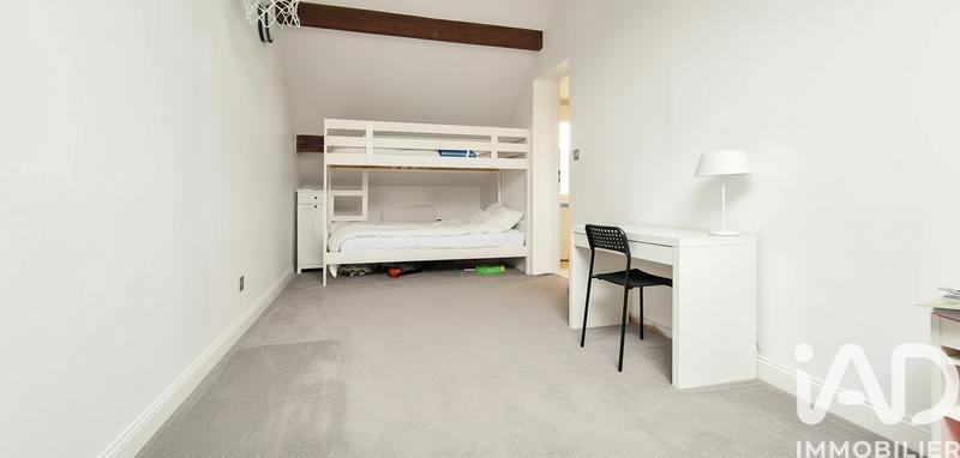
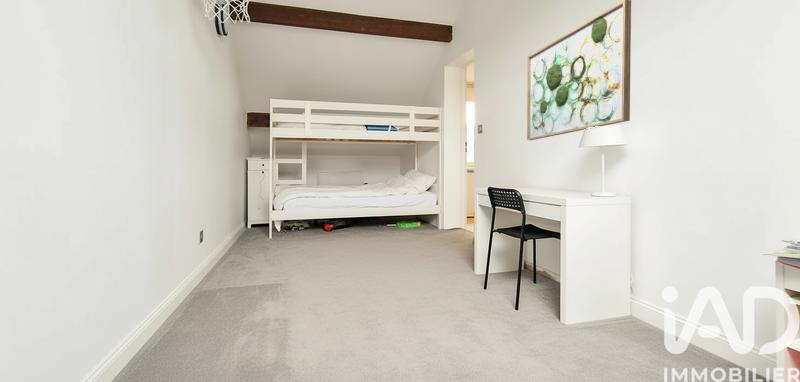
+ wall art [526,0,632,141]
